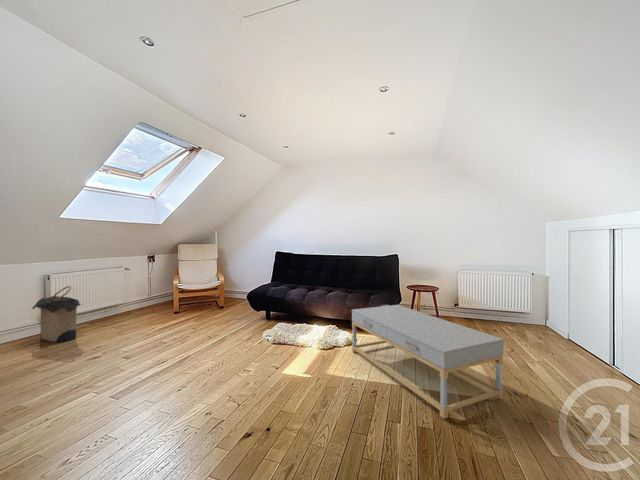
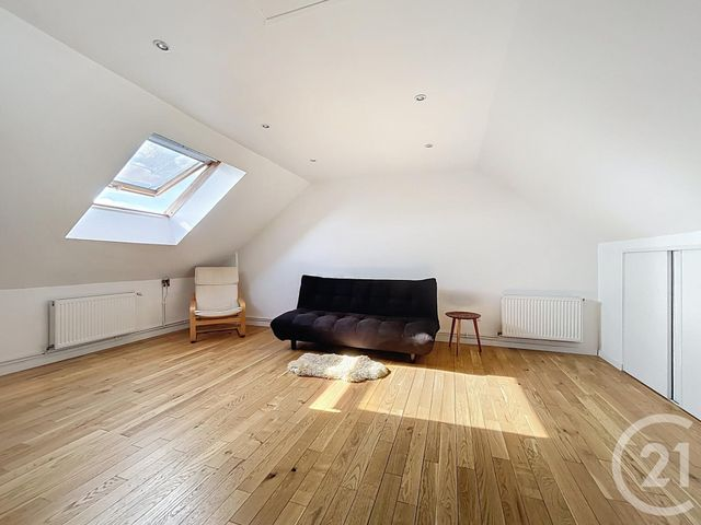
- laundry hamper [31,285,82,343]
- coffee table [351,304,505,419]
